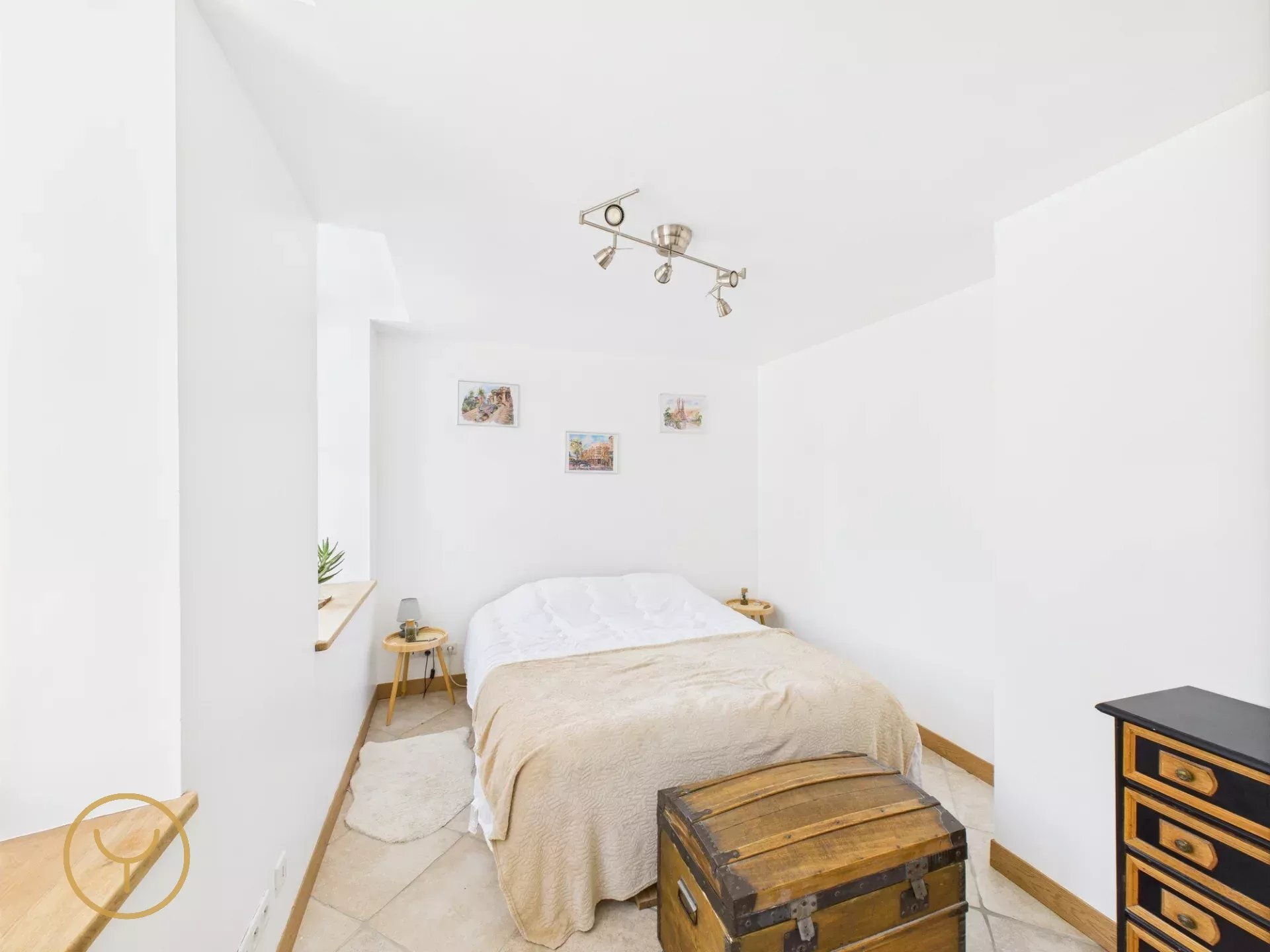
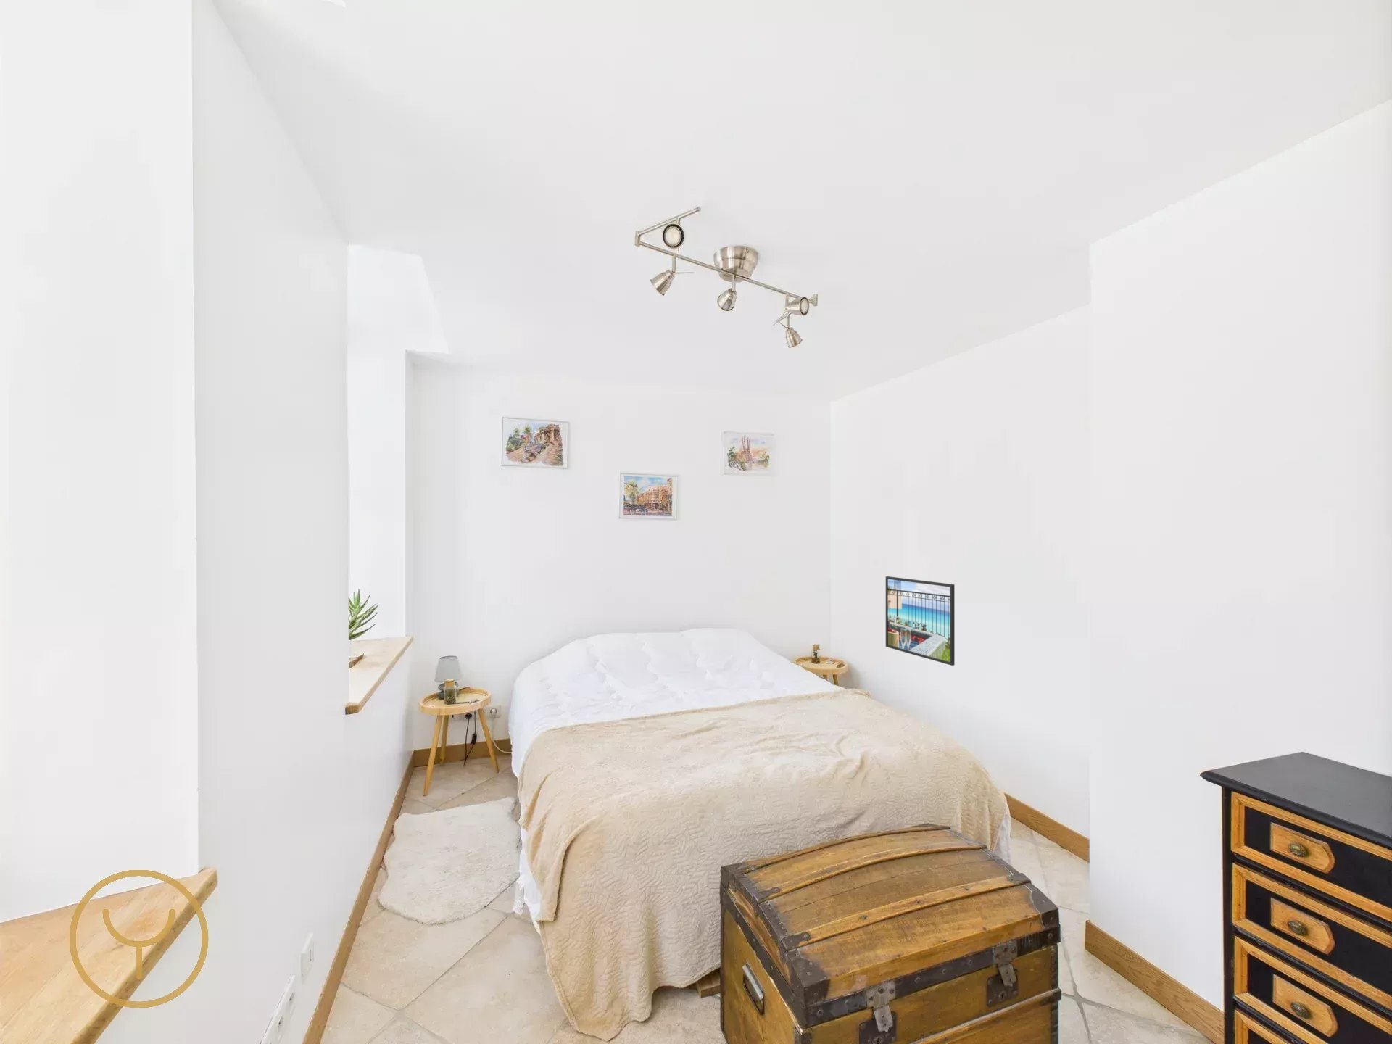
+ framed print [886,576,956,667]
